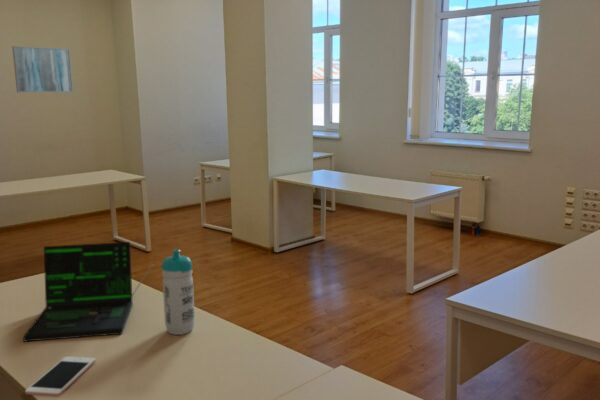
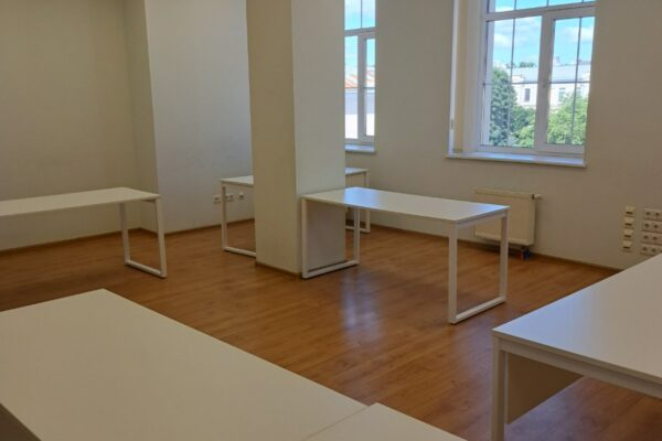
- wall art [11,45,74,93]
- laptop [22,241,154,343]
- cell phone [24,356,97,397]
- water bottle [161,249,196,336]
